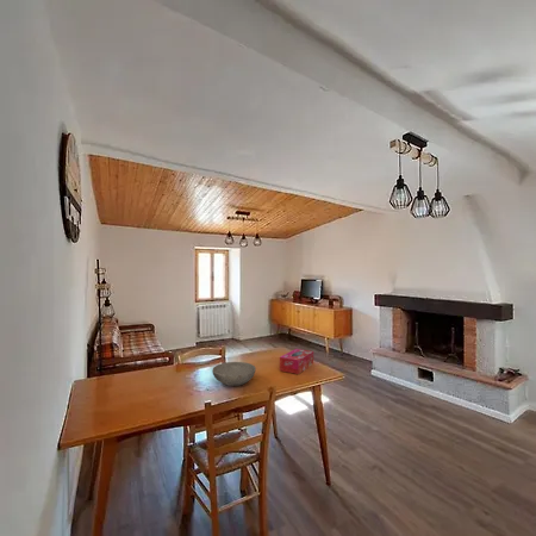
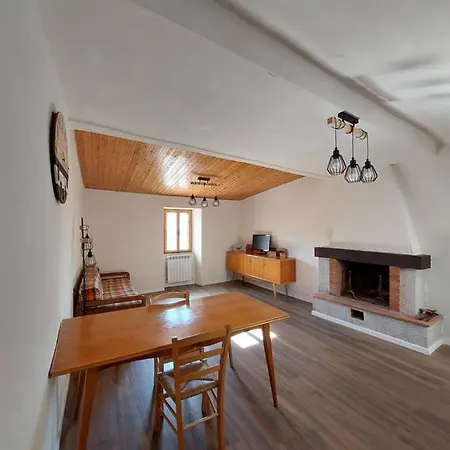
- tissue box [279,348,314,375]
- bowl [211,361,257,387]
